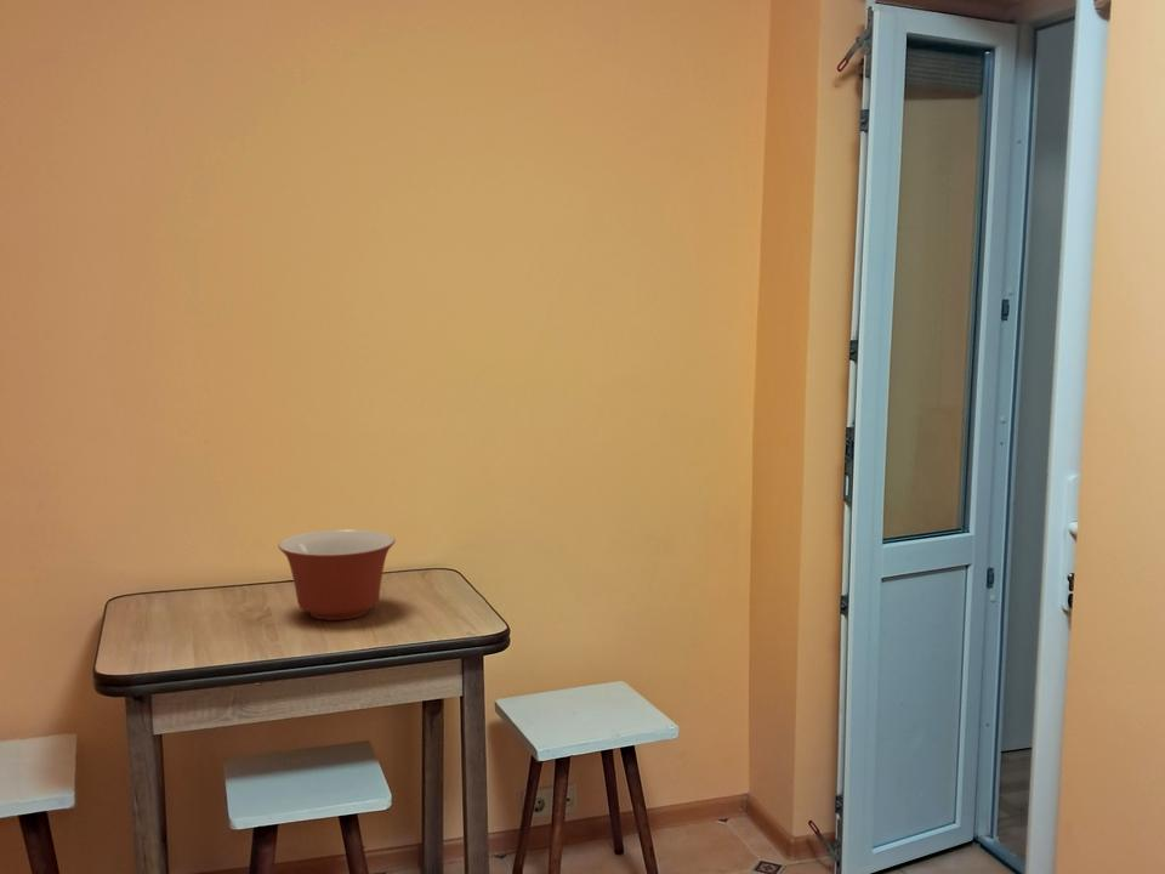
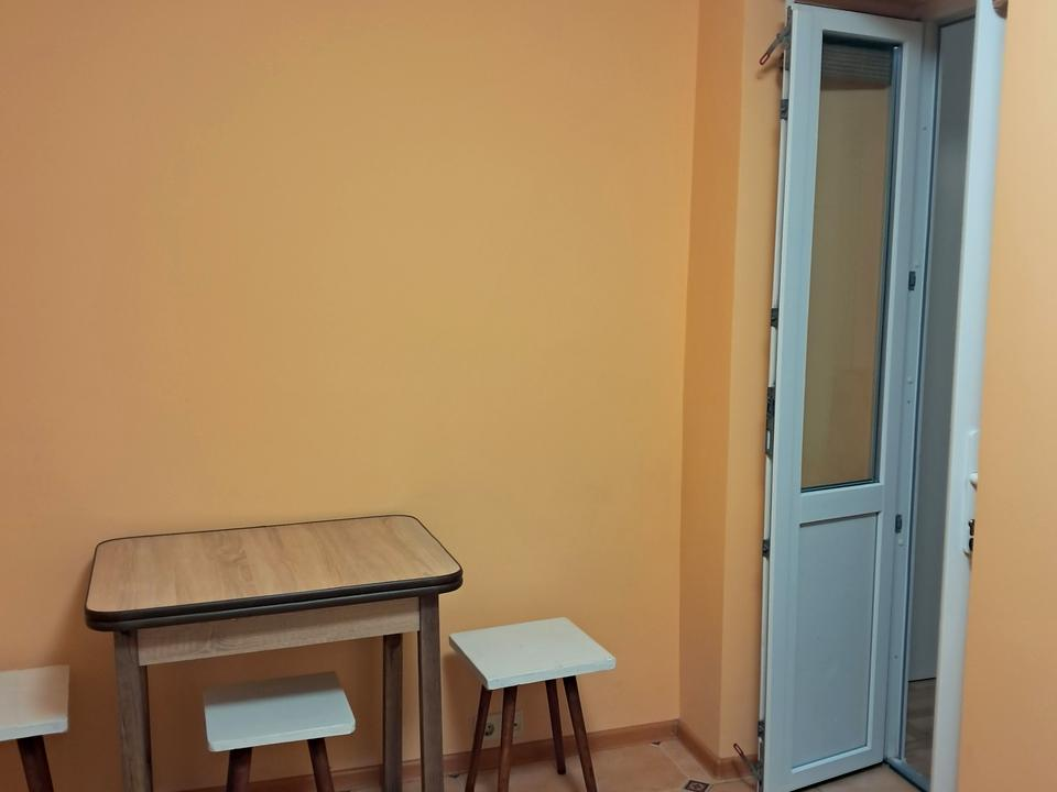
- mixing bowl [277,528,397,622]
